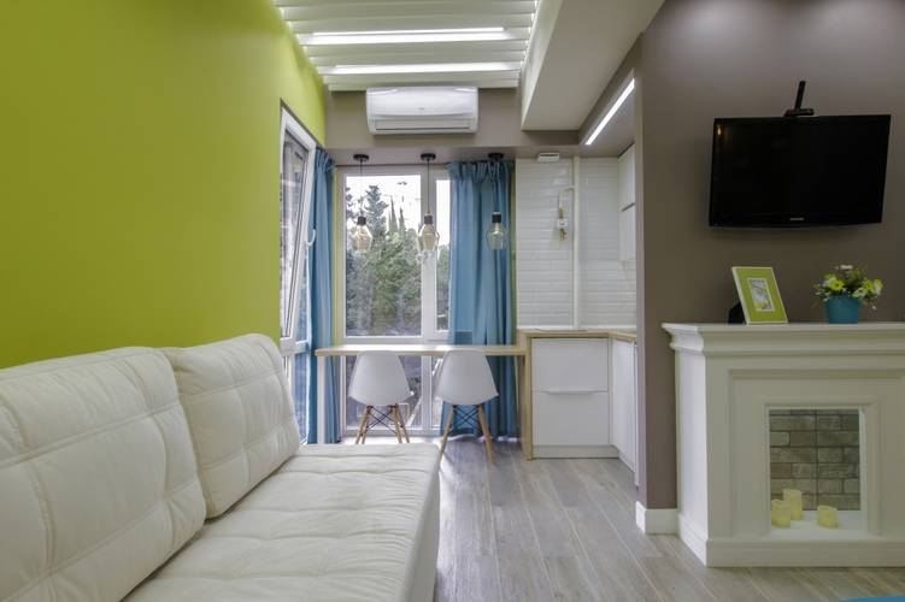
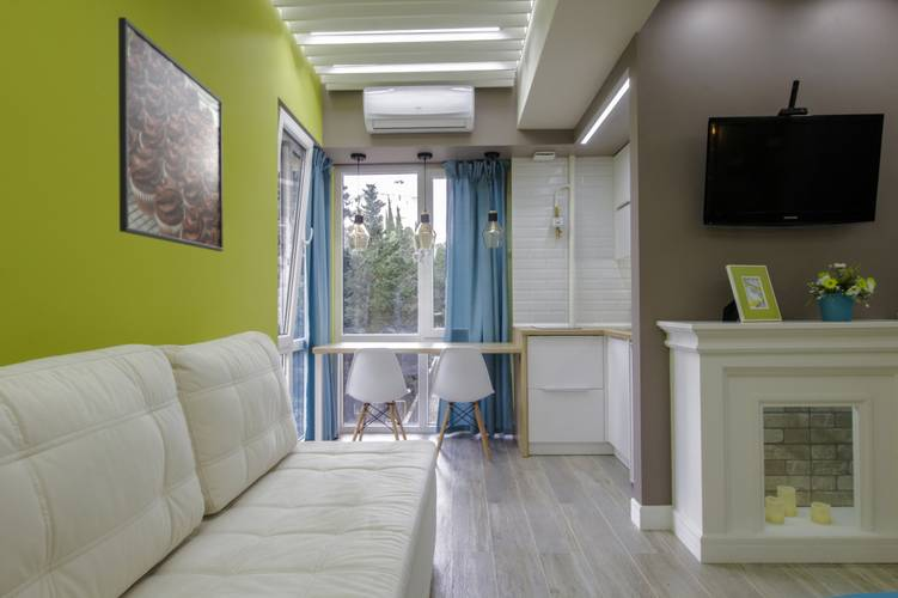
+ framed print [117,16,225,252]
